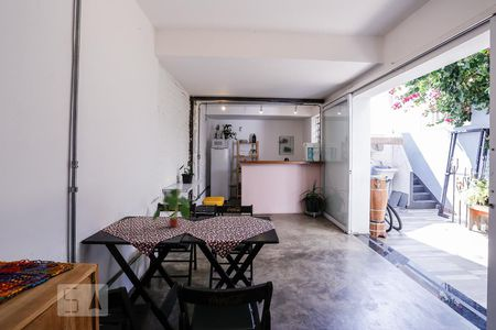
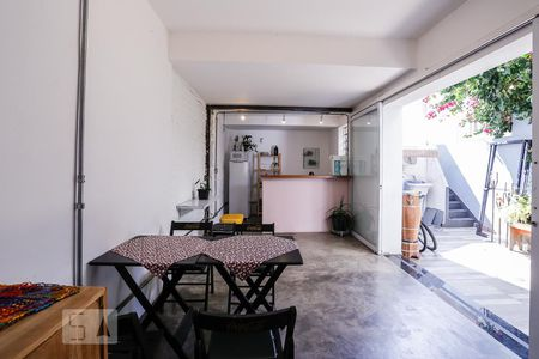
- plant [149,187,191,228]
